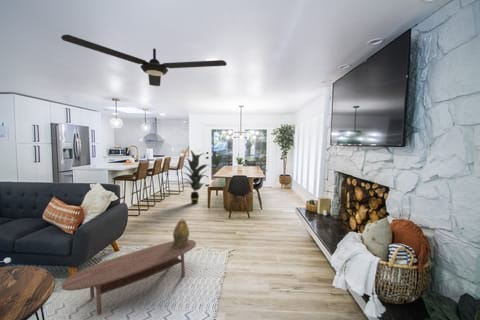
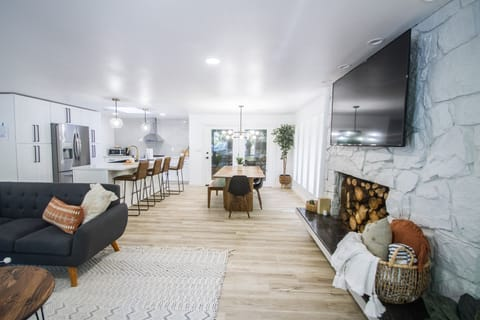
- indoor plant [176,149,211,205]
- ceiling fan [60,34,228,87]
- coffee table [61,239,197,316]
- ceramic vessel [172,218,190,248]
